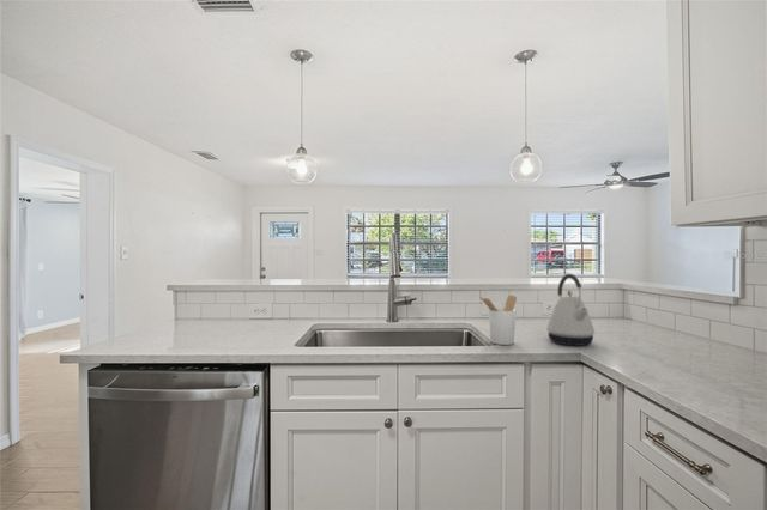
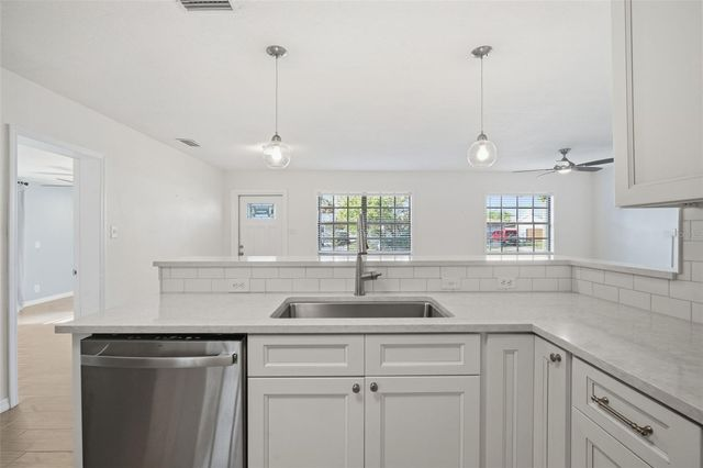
- kettle [545,273,596,347]
- utensil holder [478,293,518,346]
